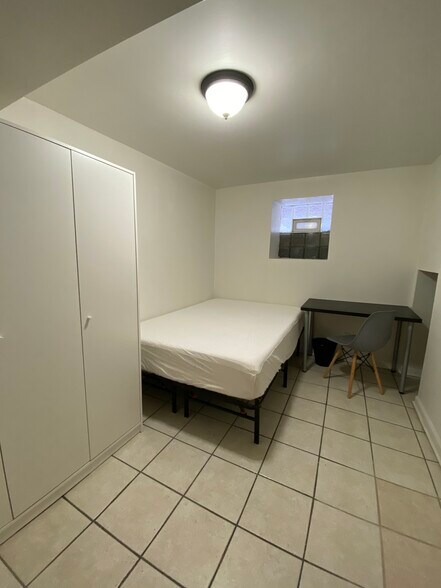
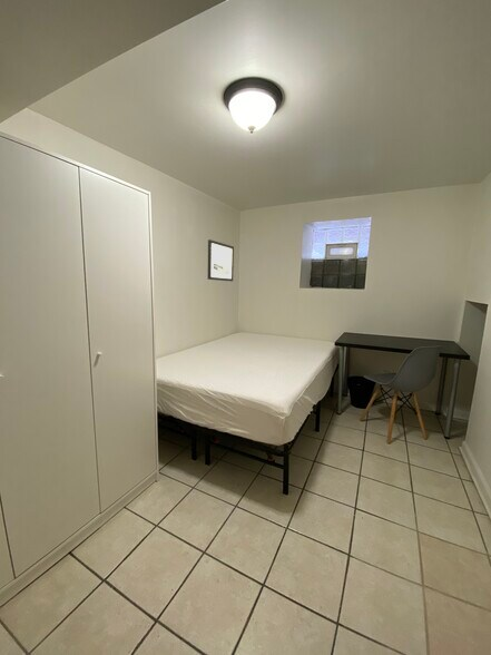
+ wall art [207,238,235,282]
